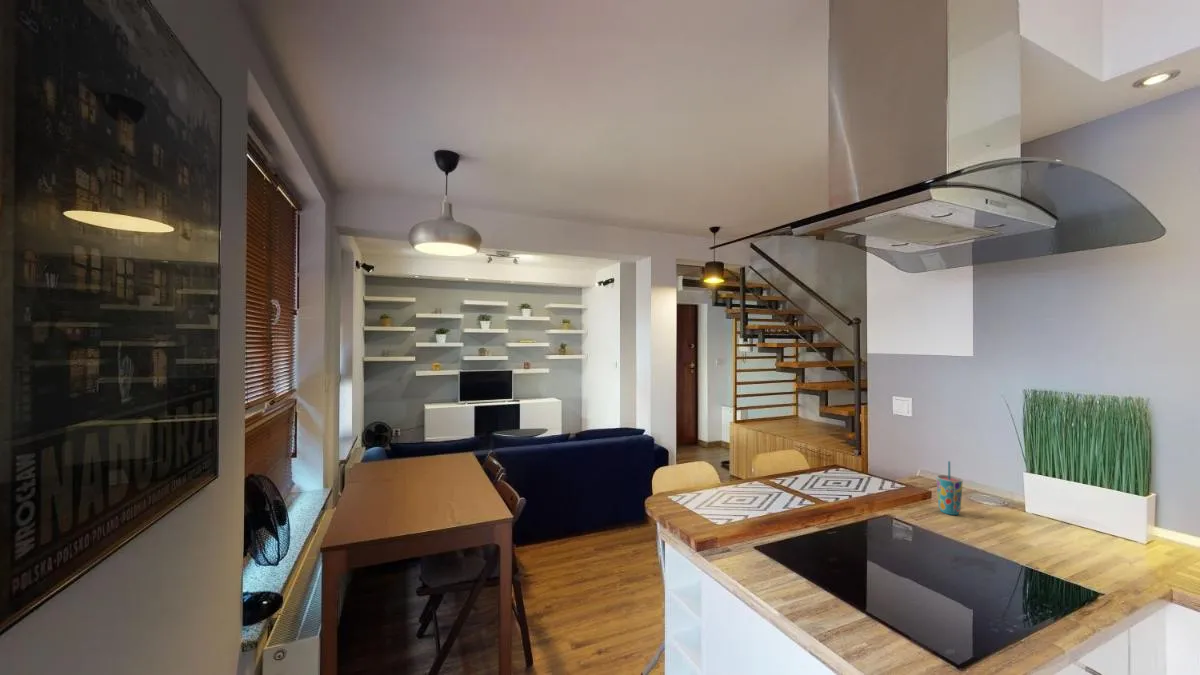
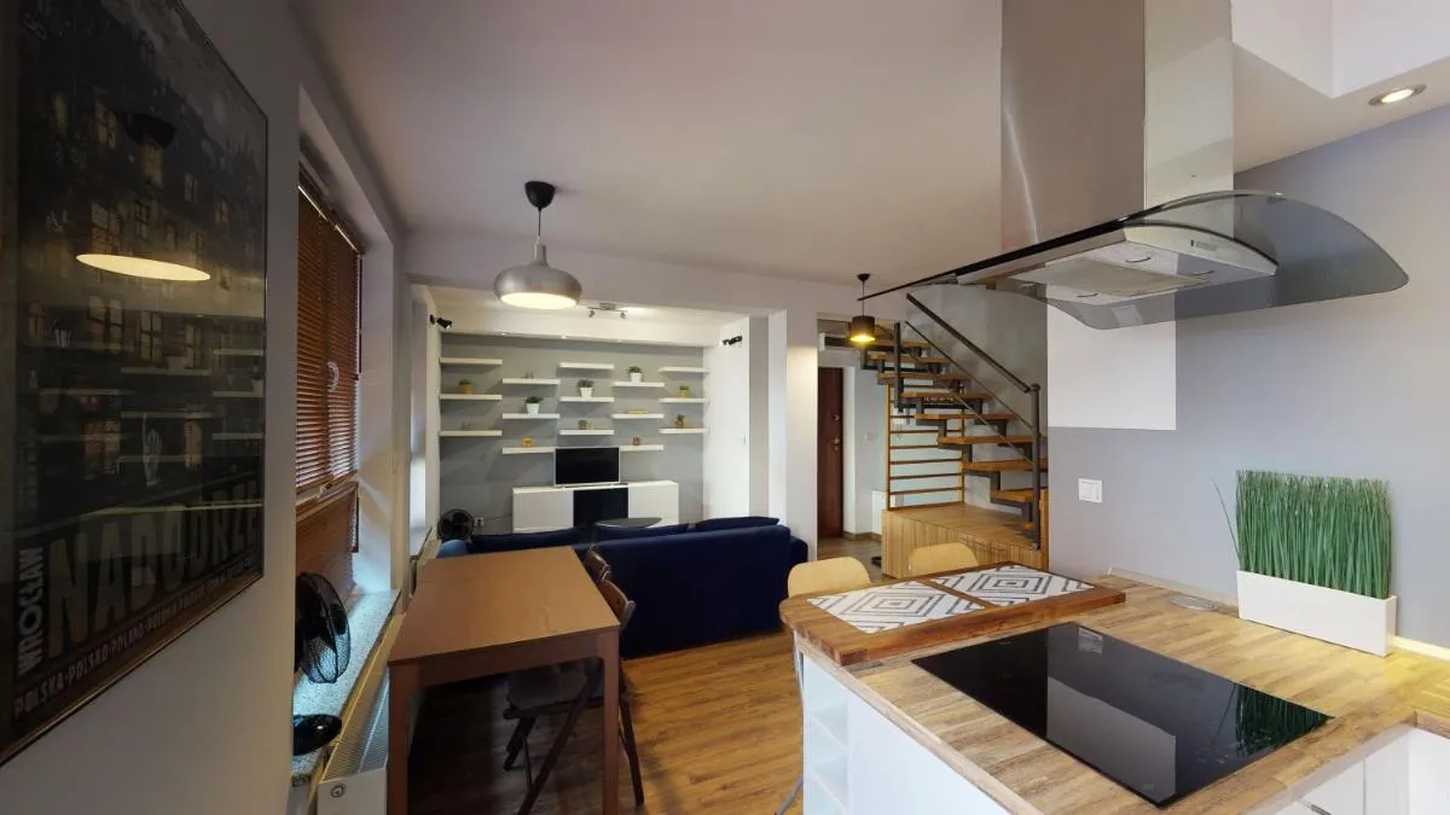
- cup [935,460,964,516]
